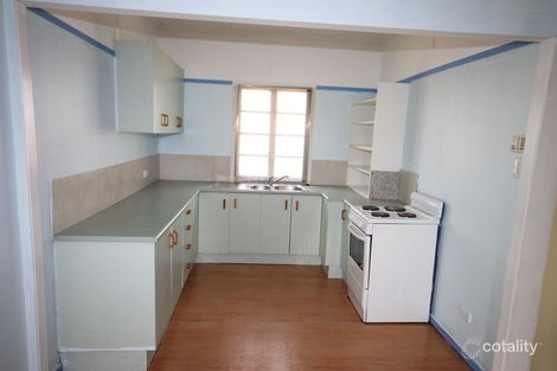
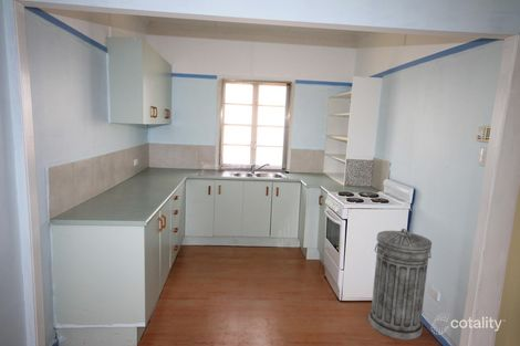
+ trash can [367,228,433,340]
